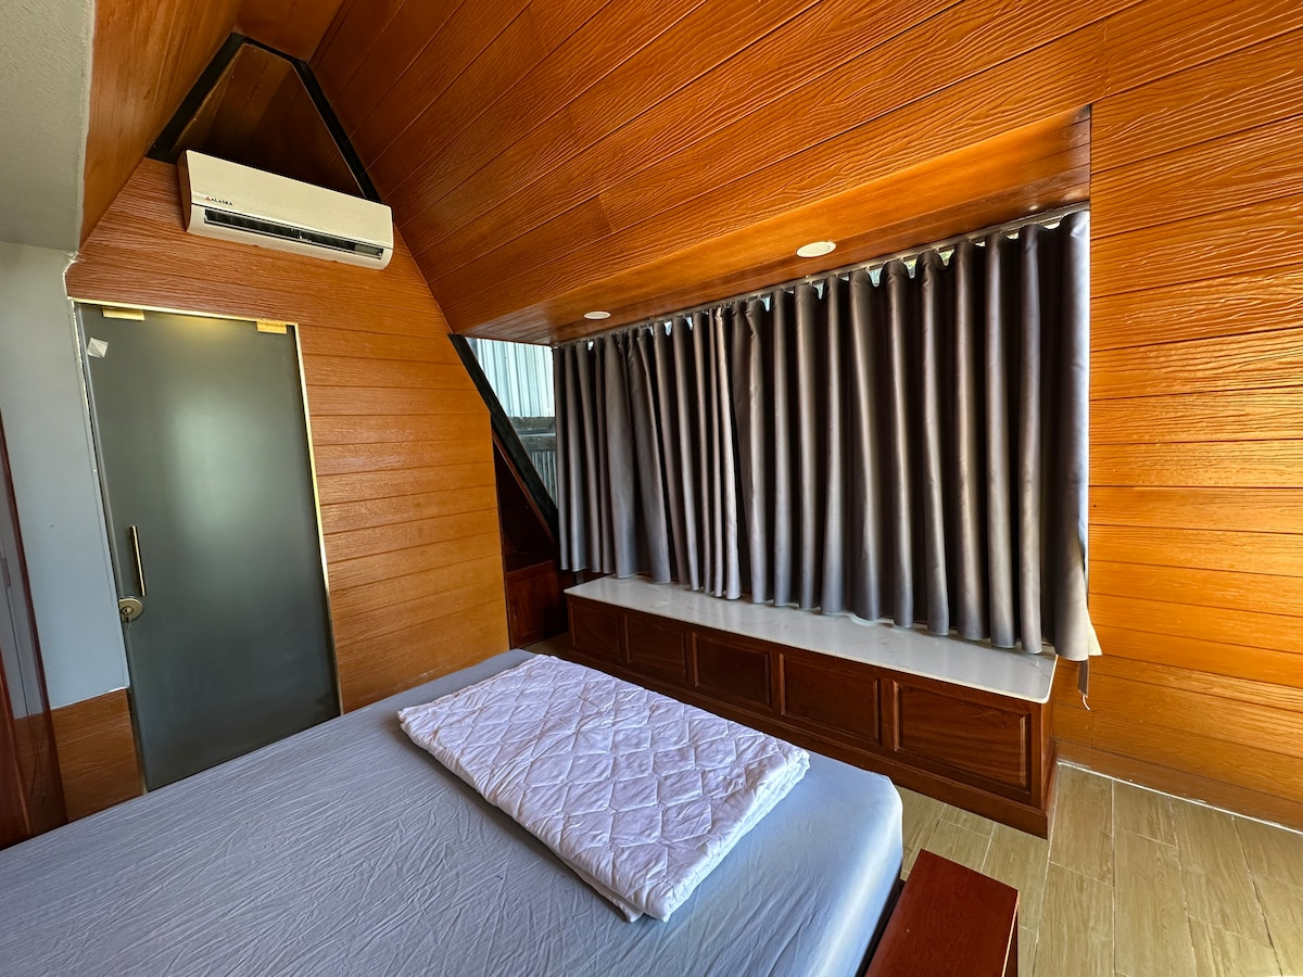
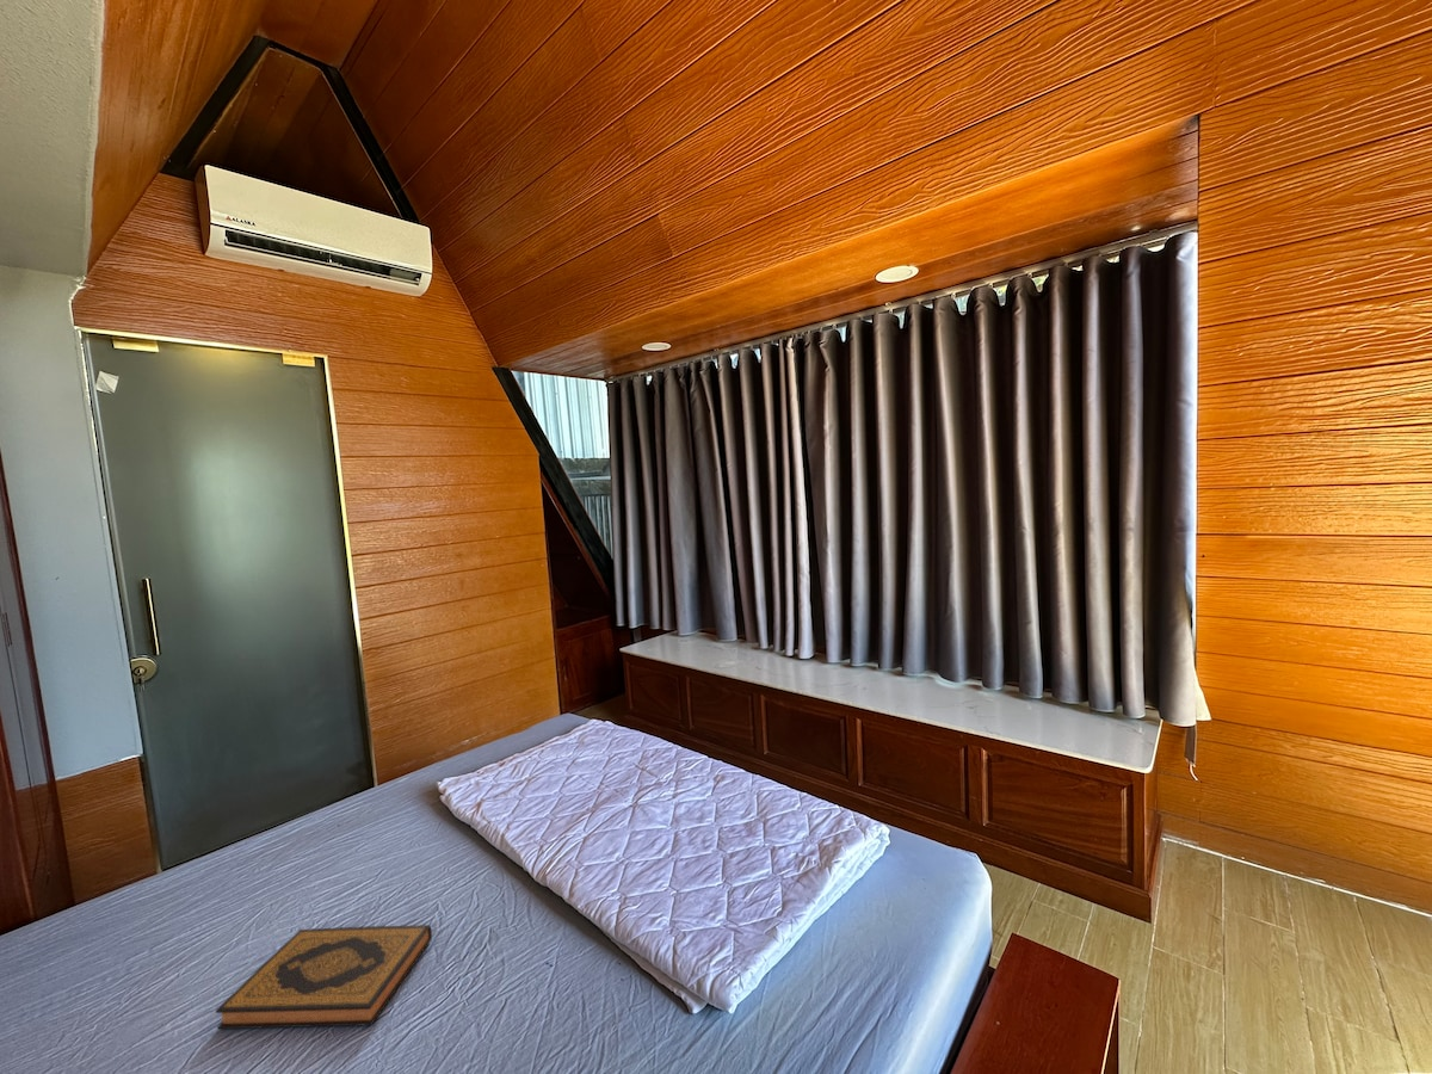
+ hardback book [215,924,433,1030]
